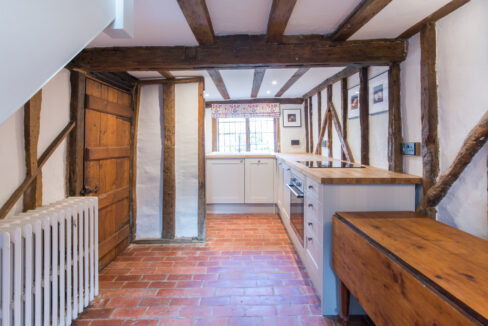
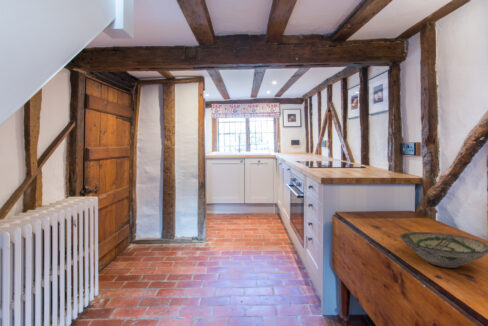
+ bowl [400,231,488,269]
